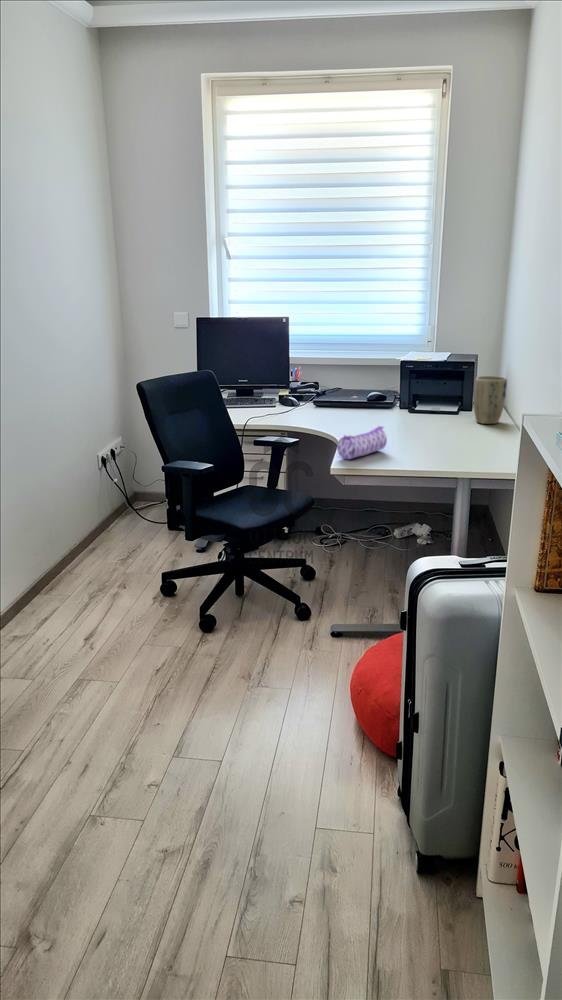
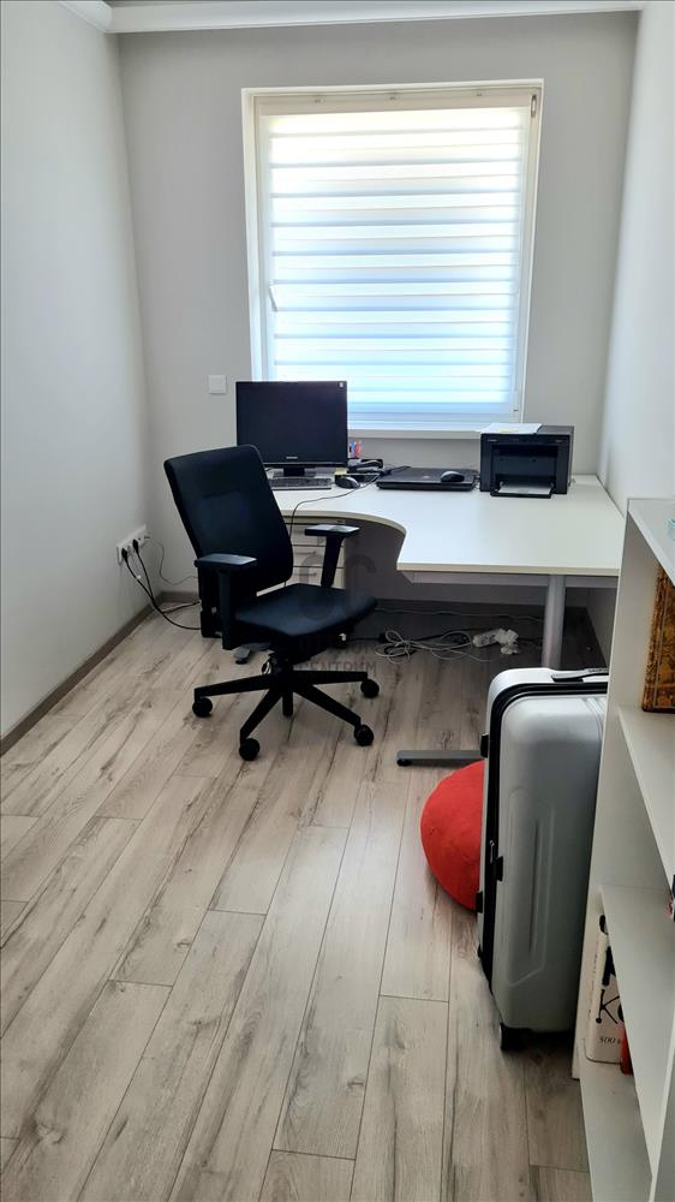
- pencil case [336,425,388,460]
- plant pot [473,375,508,425]
